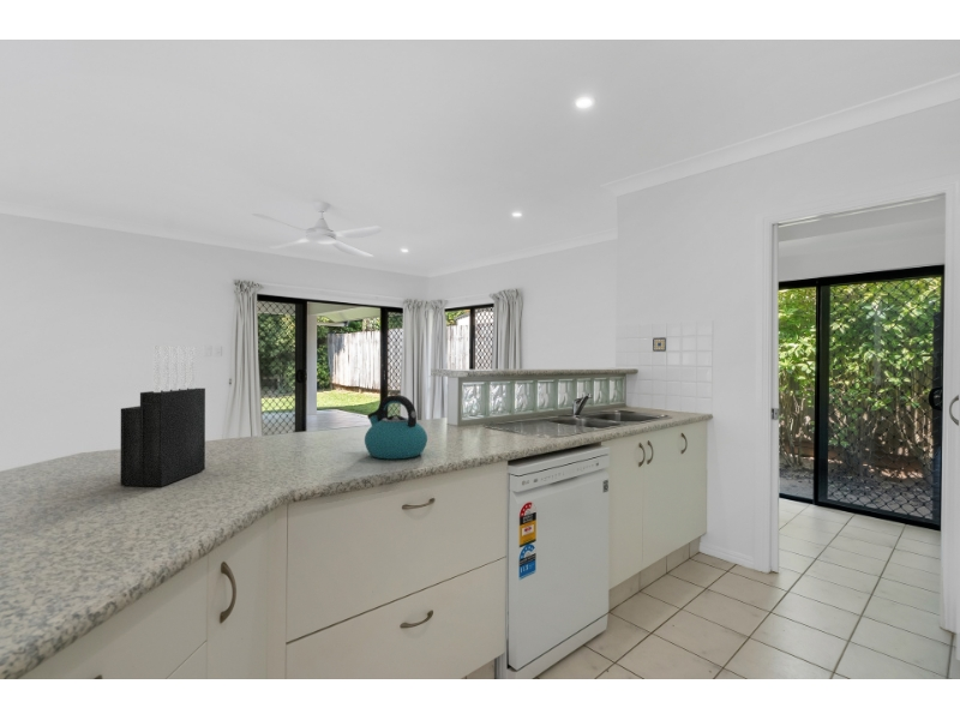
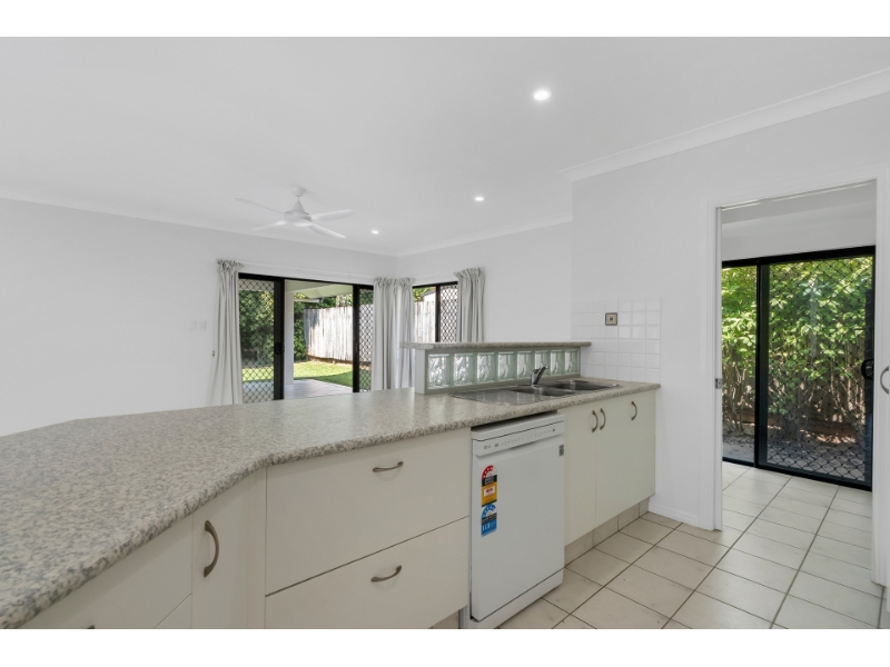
- knife block [119,344,206,487]
- kettle [364,394,428,461]
